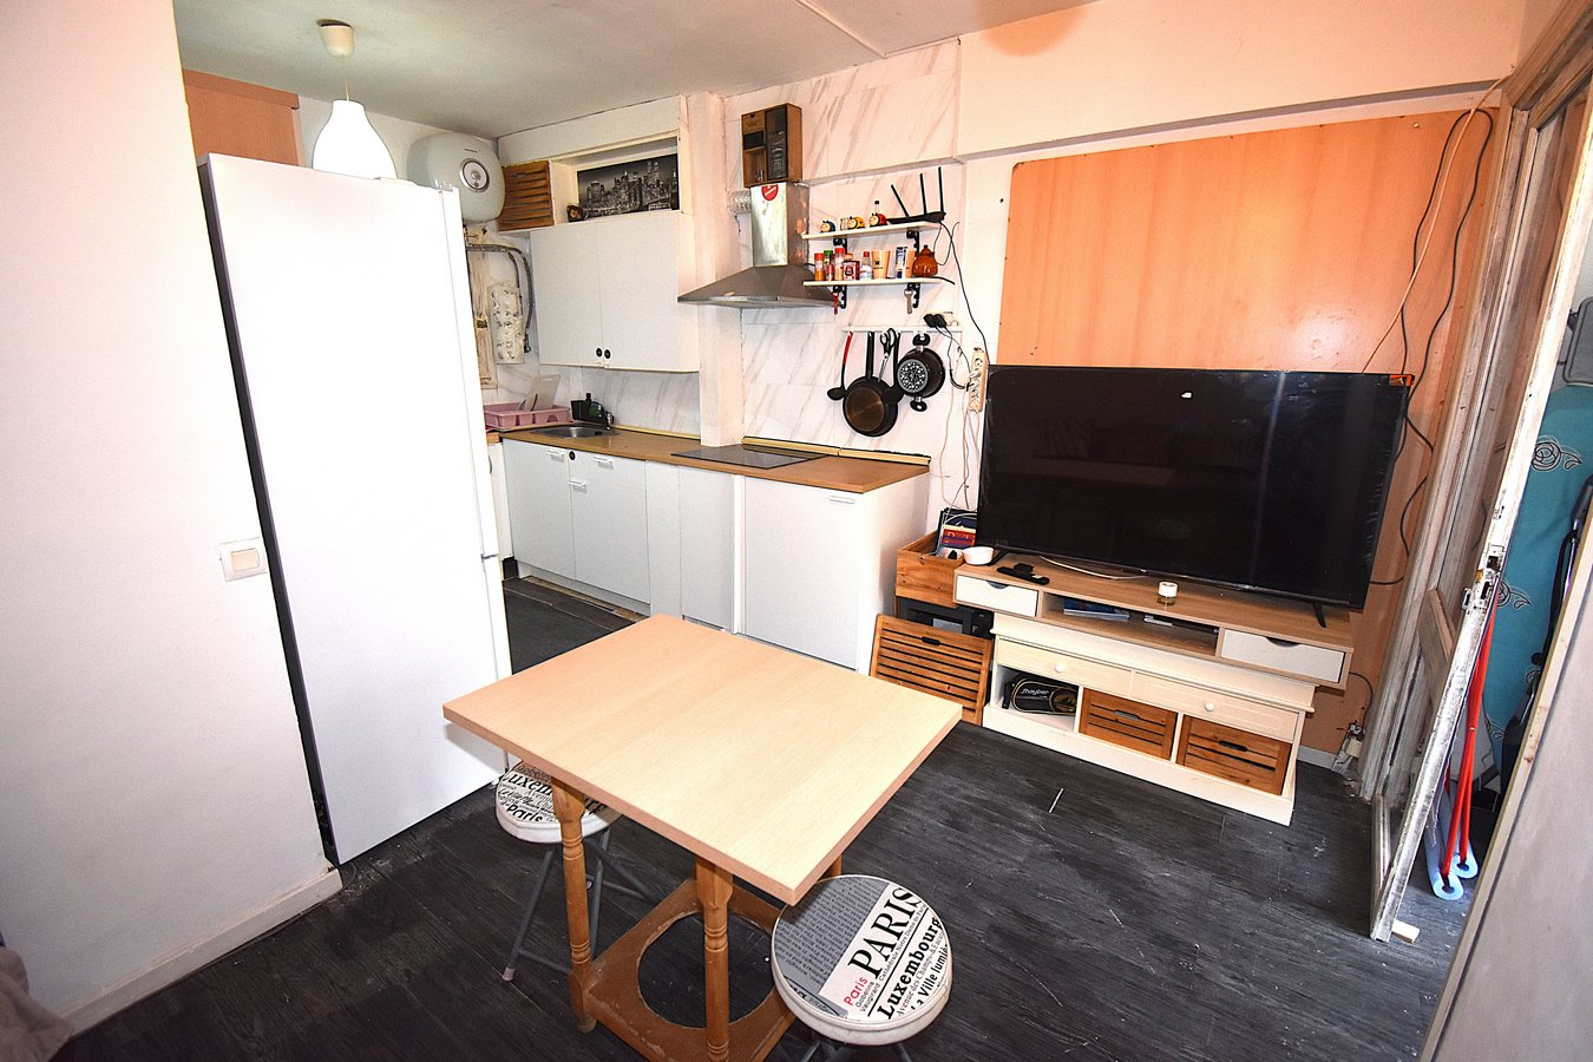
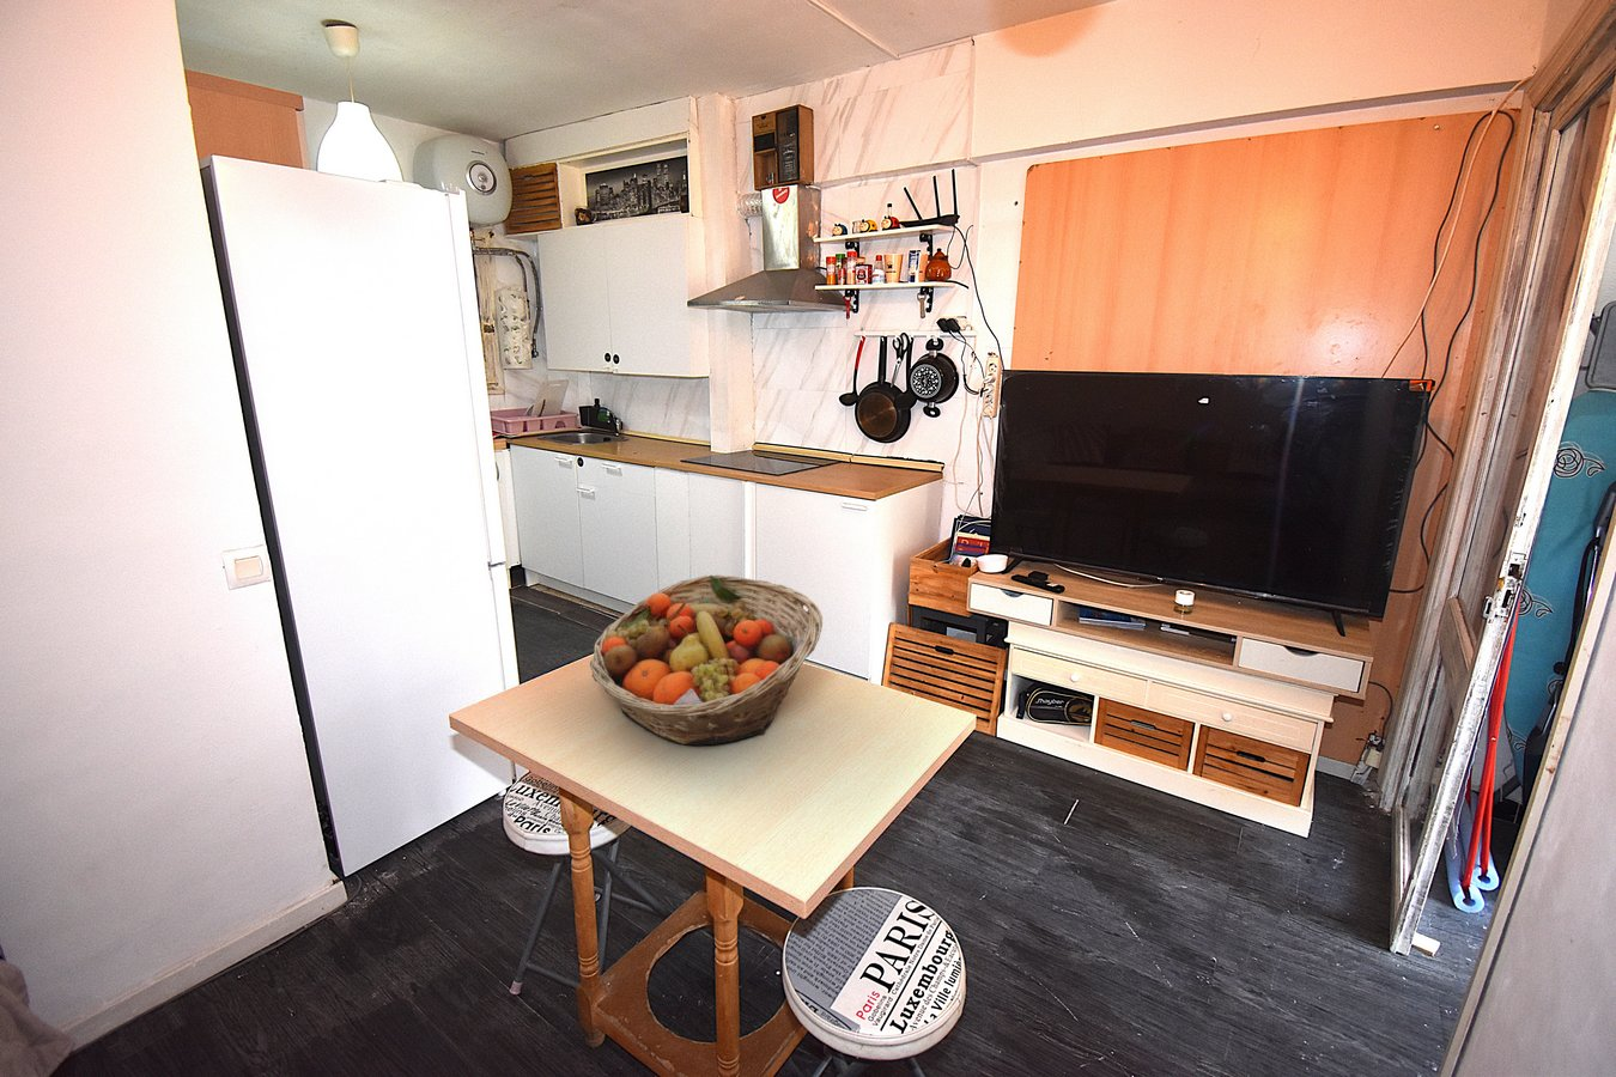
+ fruit basket [589,575,824,746]
